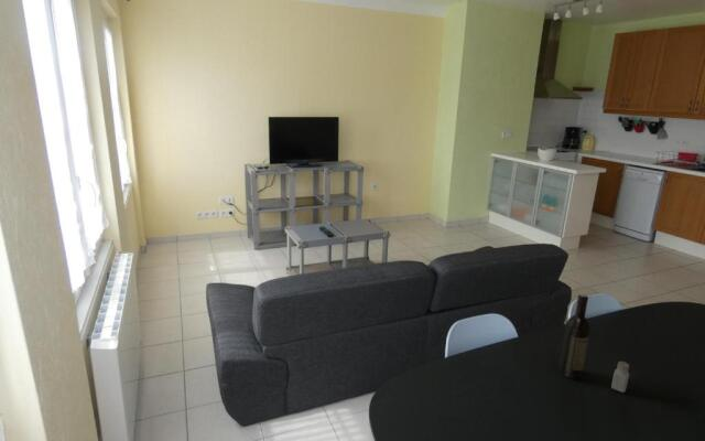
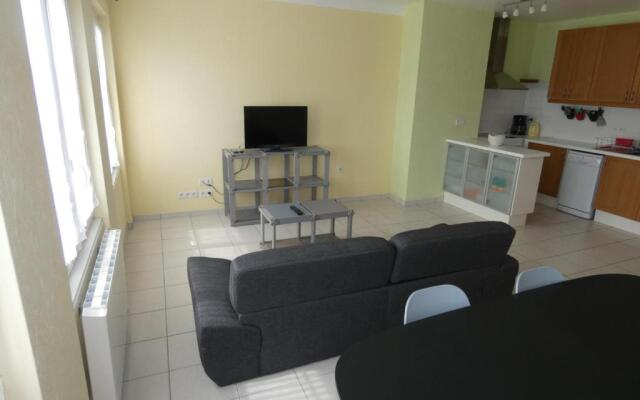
- pepper shaker [610,361,630,394]
- wine bottle [557,293,592,380]
